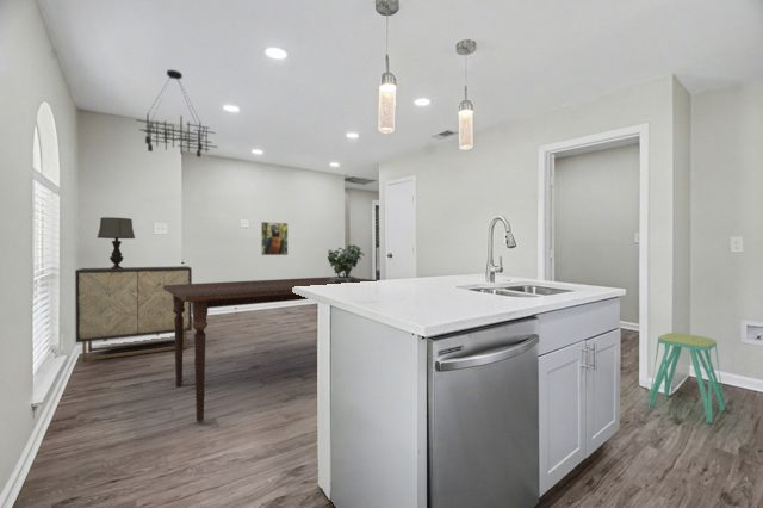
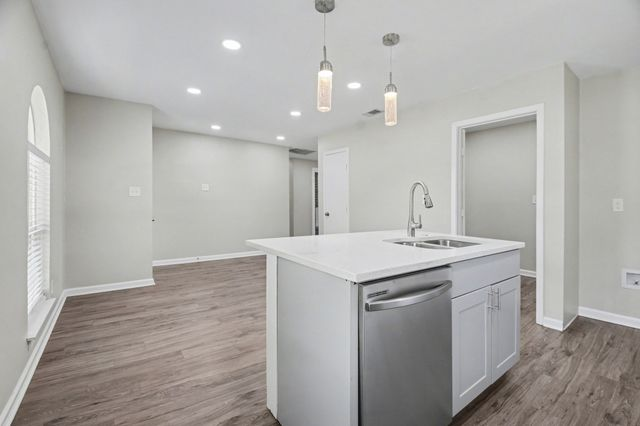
- chandelier [135,69,219,159]
- potted plant [327,243,366,284]
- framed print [260,221,289,256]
- dining table [163,275,378,423]
- cabinet [74,265,193,364]
- table lamp [97,216,136,270]
- stool [647,332,726,425]
